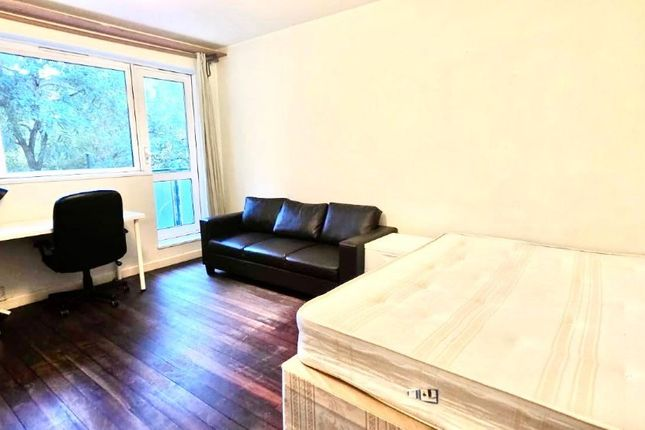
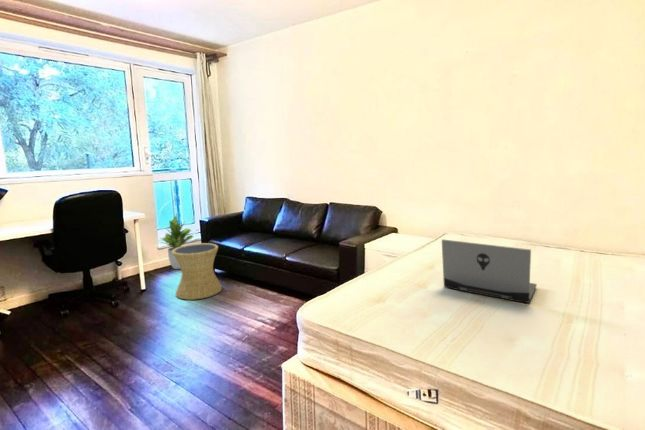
+ side table [172,242,223,301]
+ laptop [441,239,538,304]
+ potted plant [160,215,194,270]
